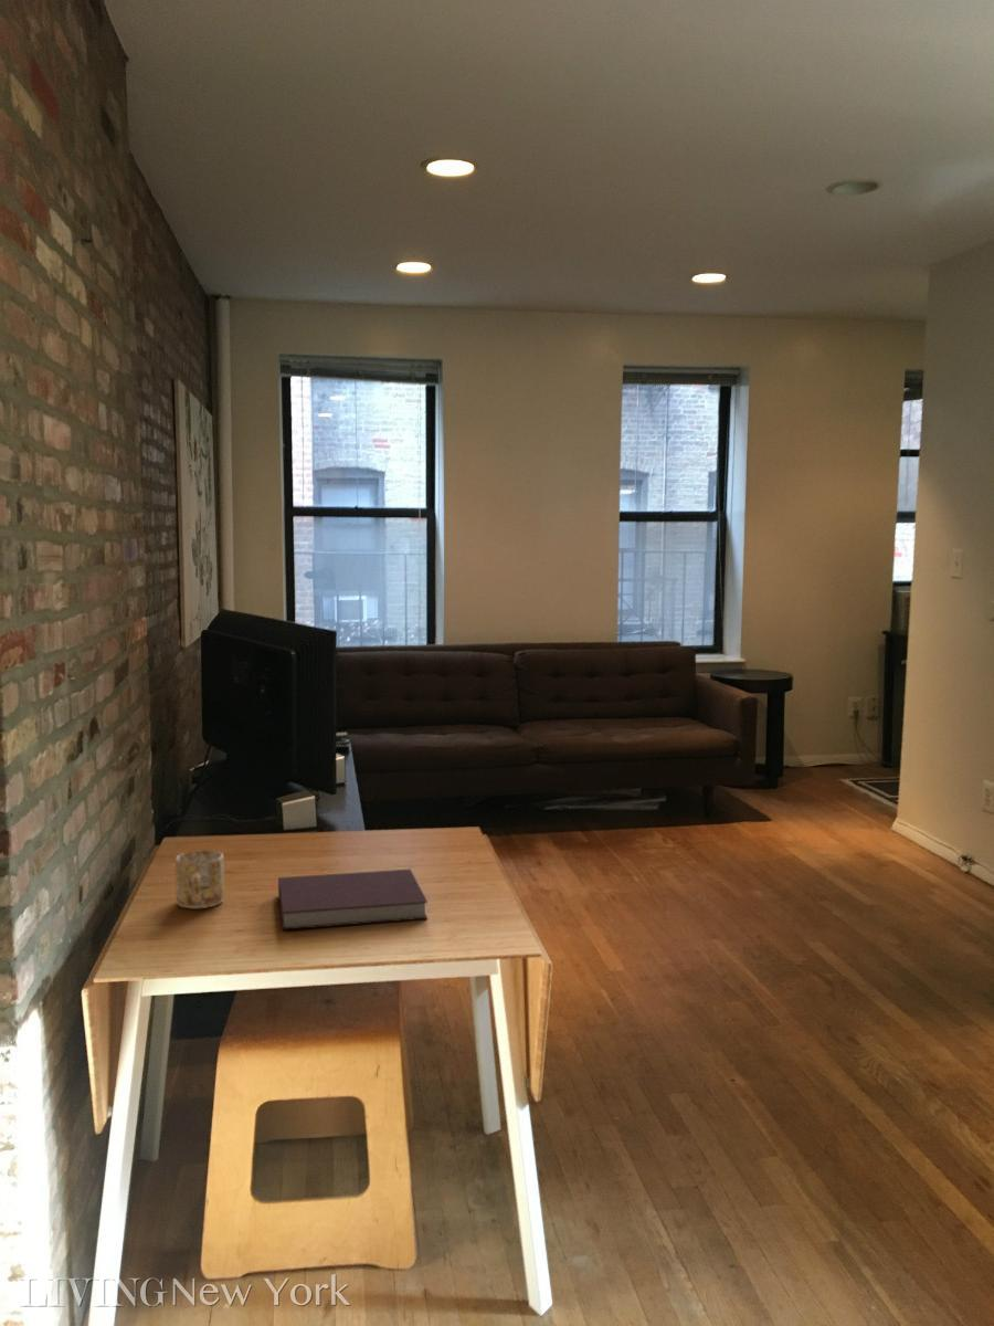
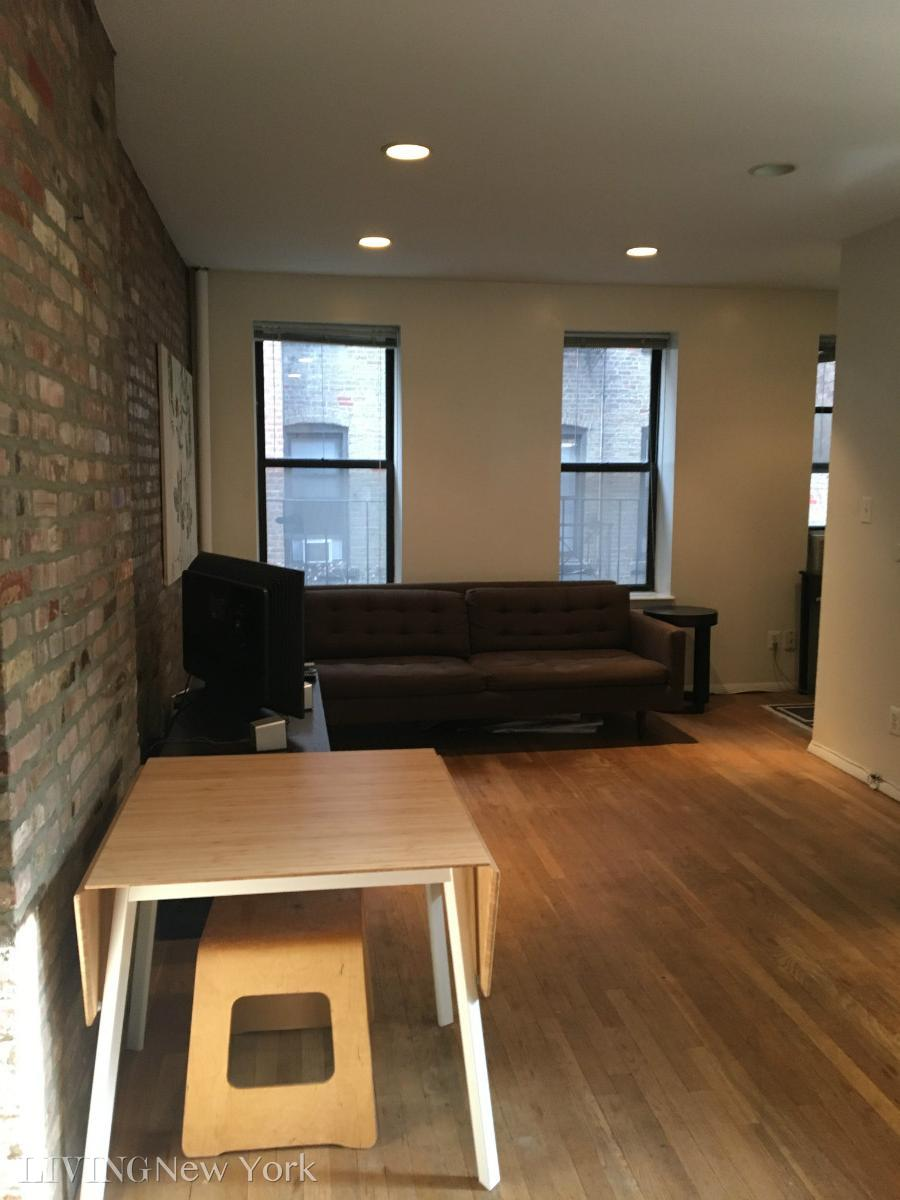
- notebook [277,869,429,930]
- mug [175,849,225,909]
